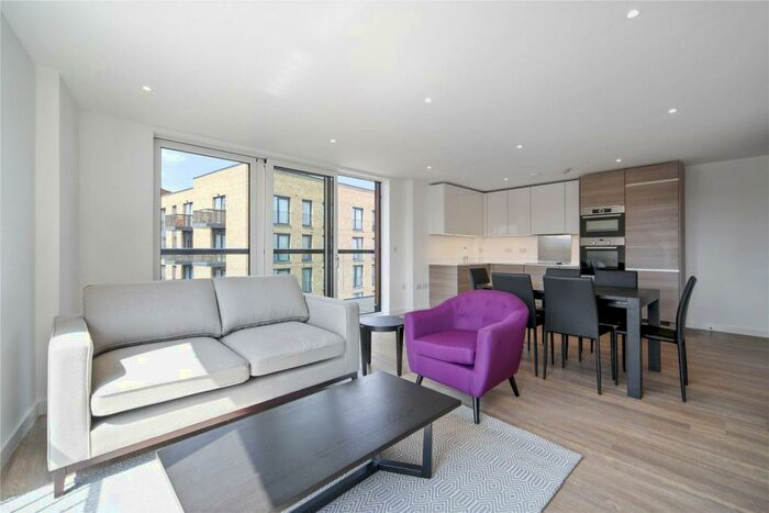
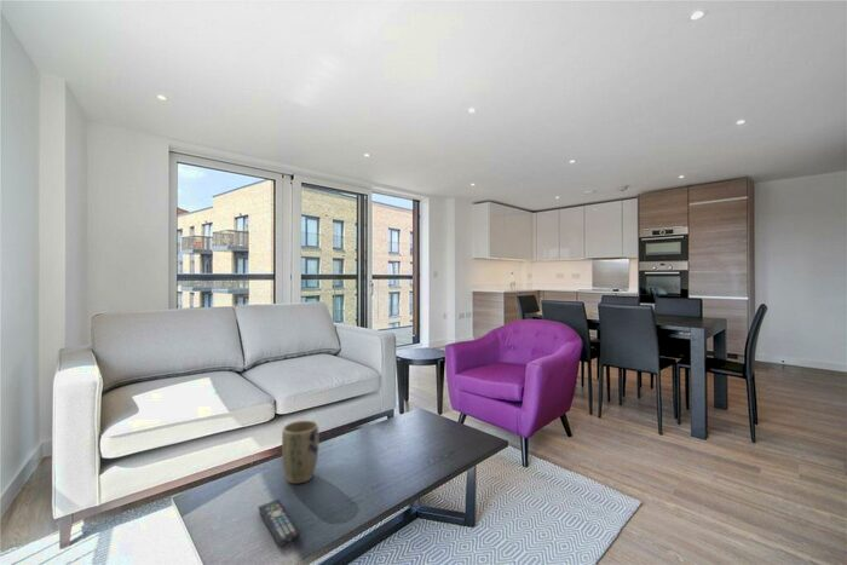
+ remote control [257,498,301,547]
+ plant pot [281,420,319,485]
